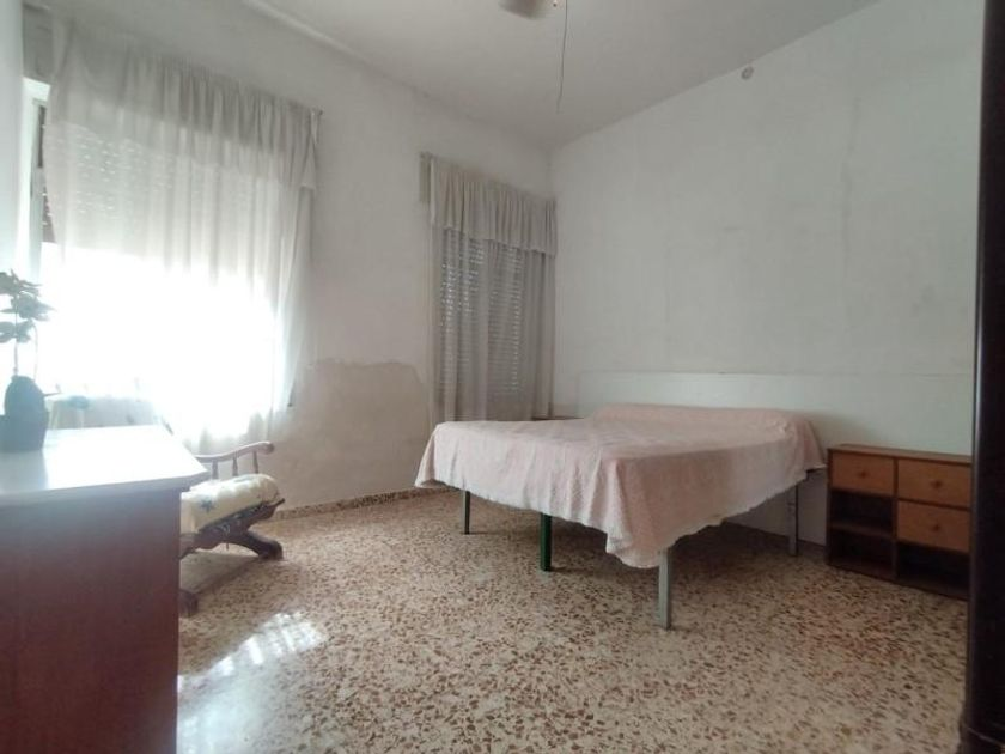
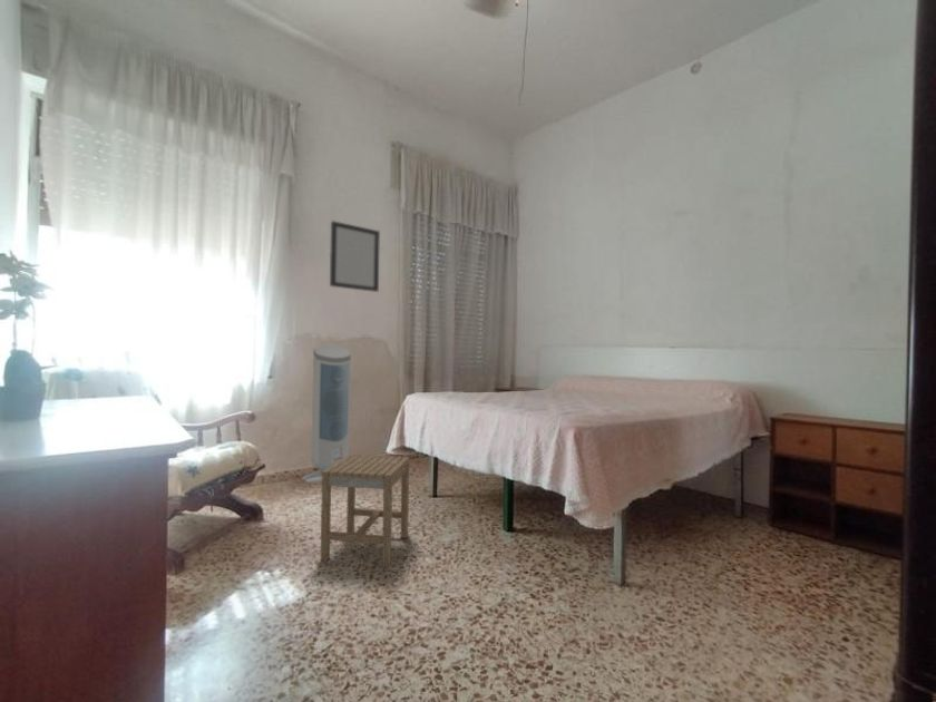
+ home mirror [329,220,381,293]
+ stool [320,454,410,567]
+ air purifier [300,344,352,484]
